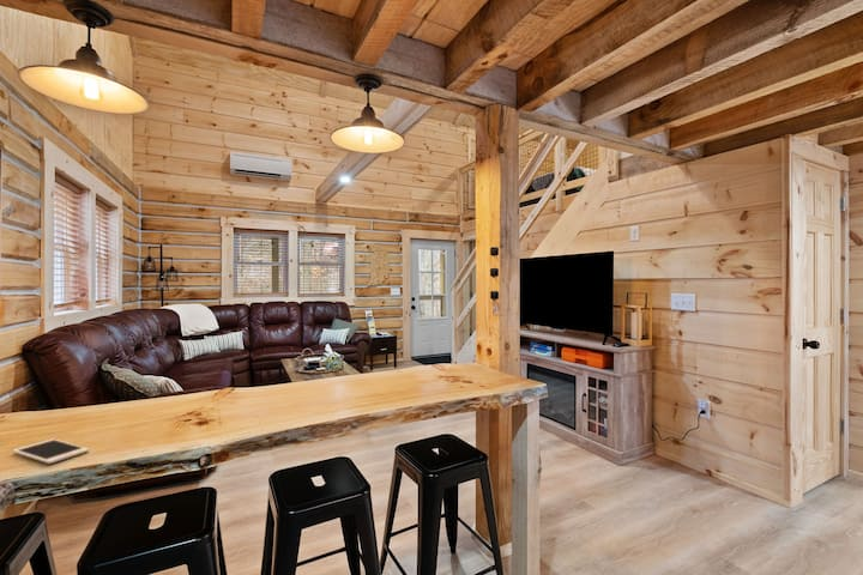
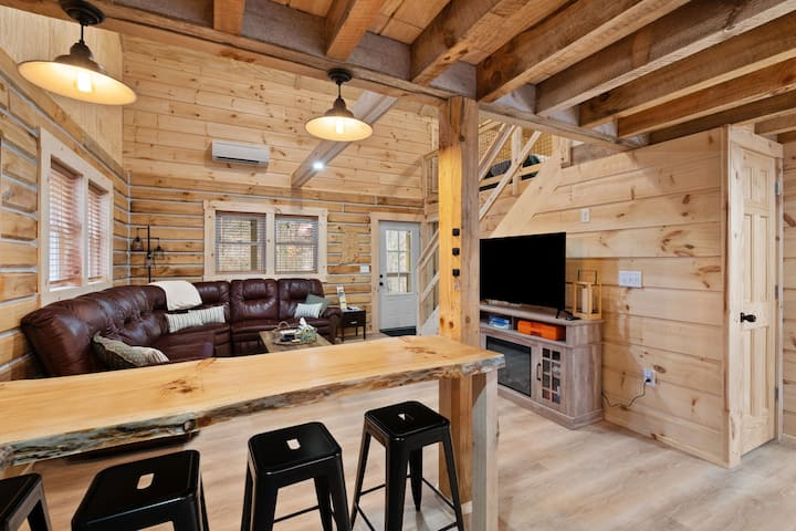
- cell phone [11,438,90,465]
